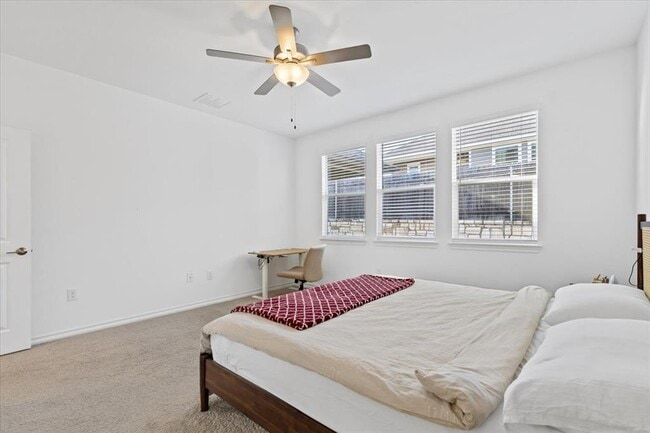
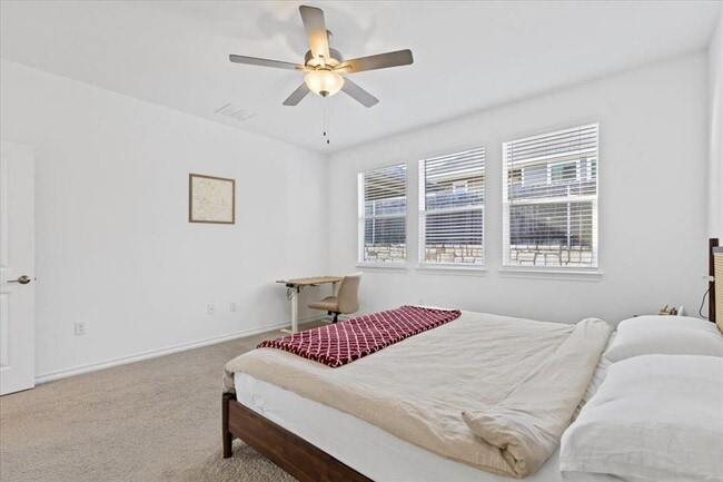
+ wall art [188,173,236,226]
